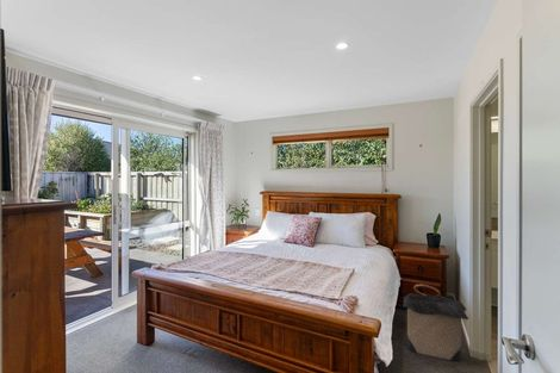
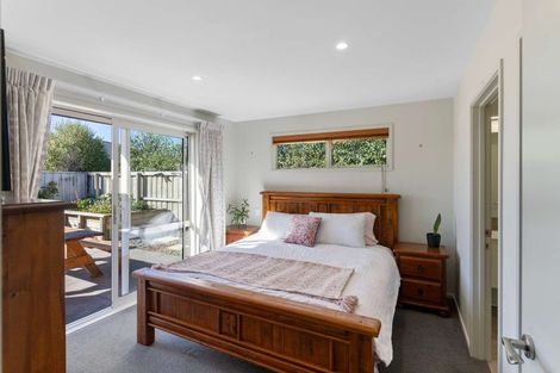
- laundry hamper [402,284,469,362]
